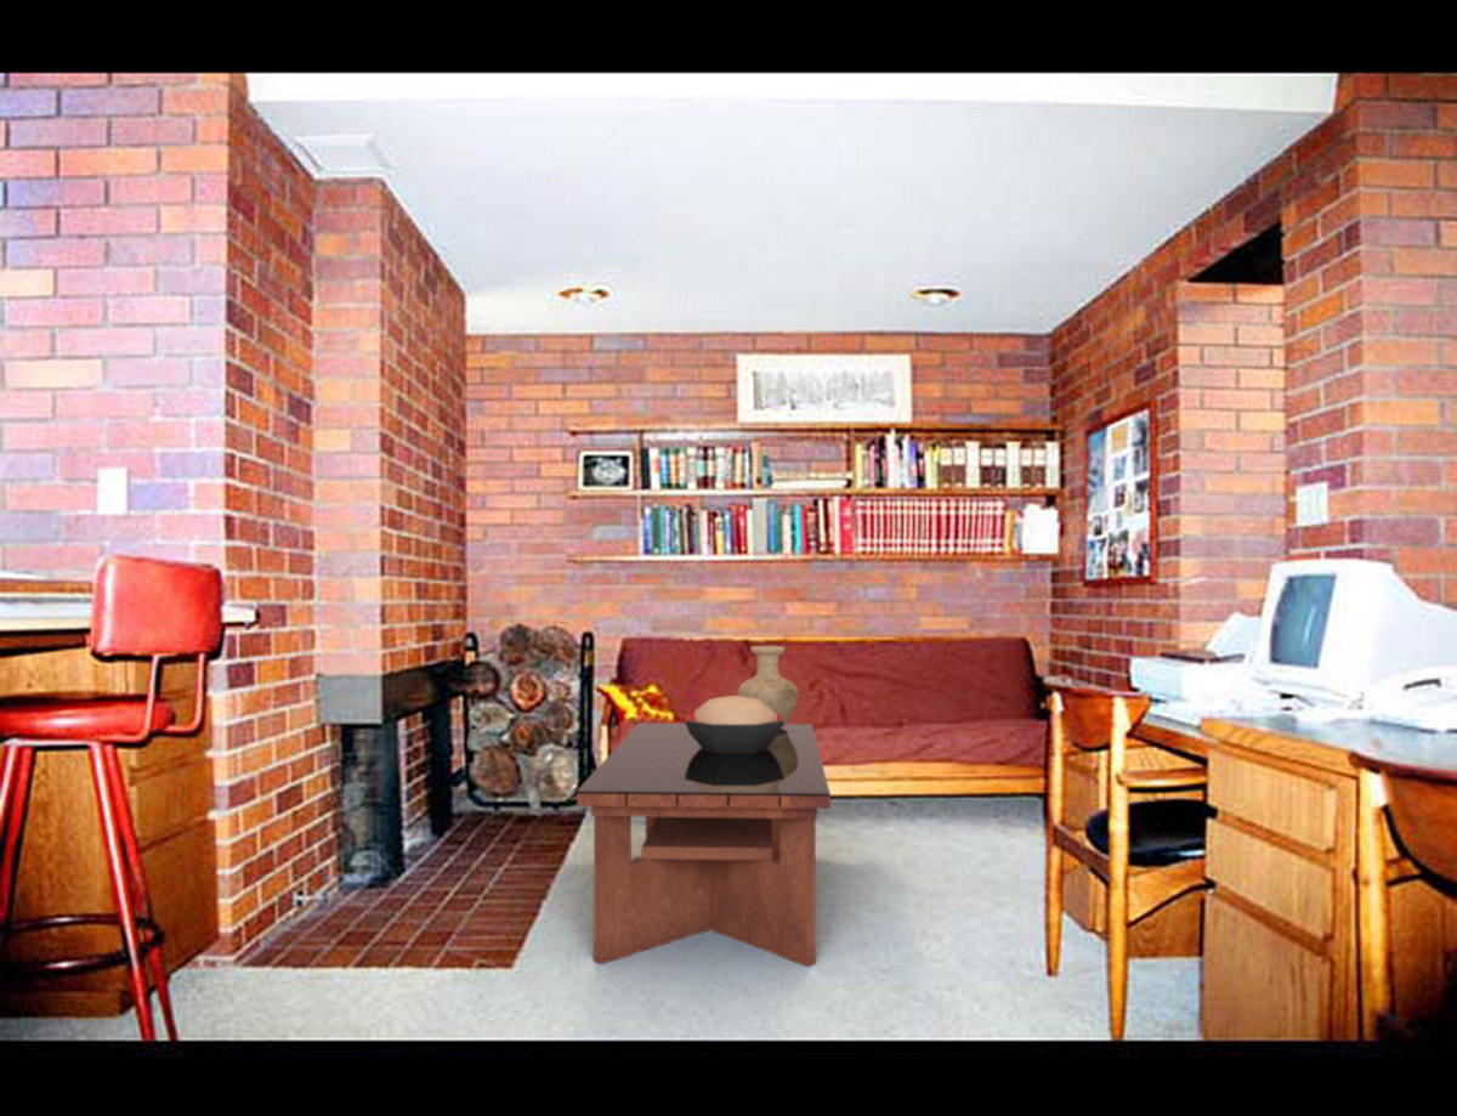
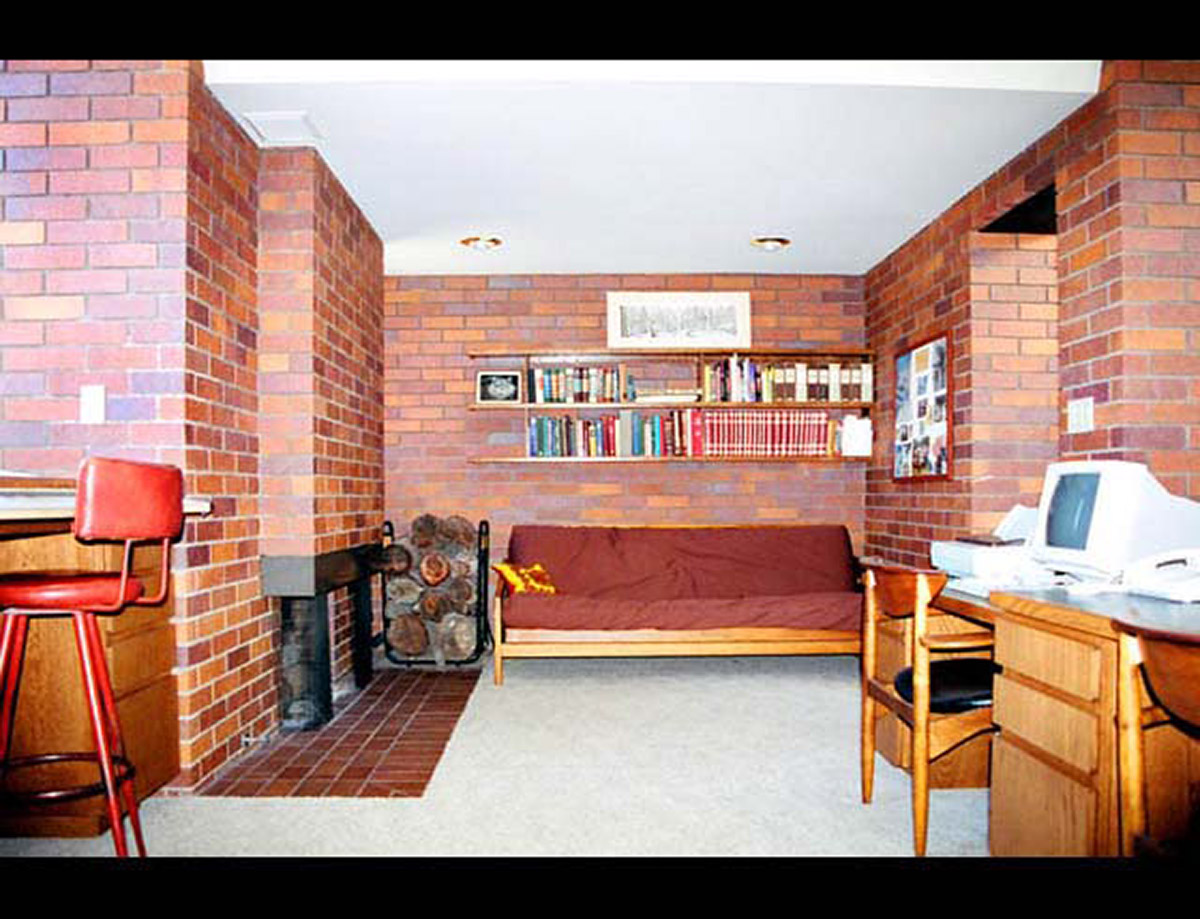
- vase [737,645,799,726]
- decorative bowl [684,695,784,752]
- coffee table [576,721,832,968]
